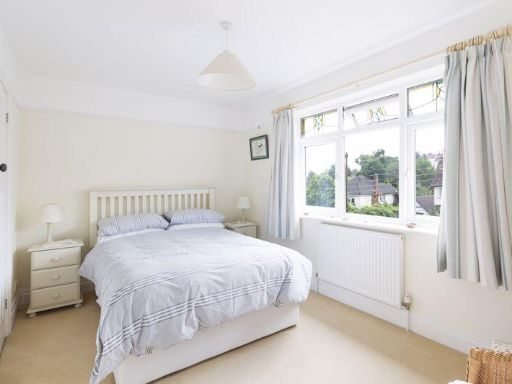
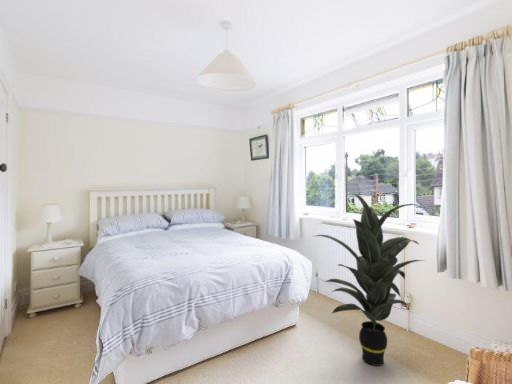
+ indoor plant [311,193,425,367]
